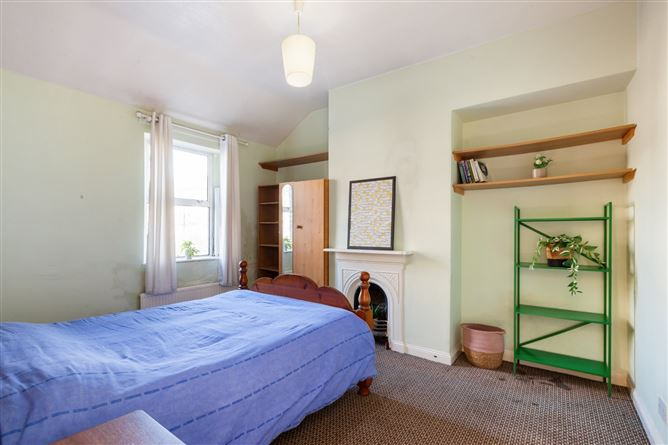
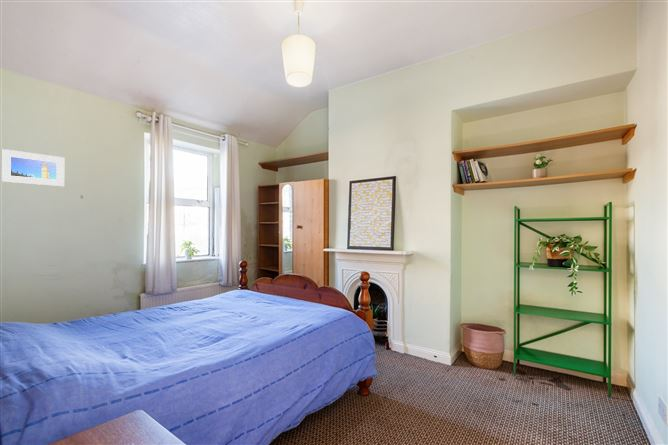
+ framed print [0,148,65,187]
